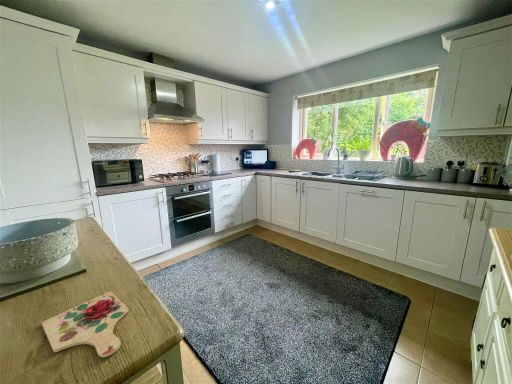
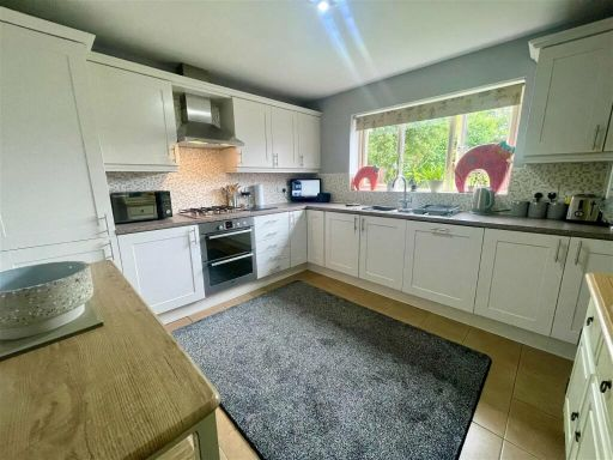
- cutting board [41,291,129,358]
